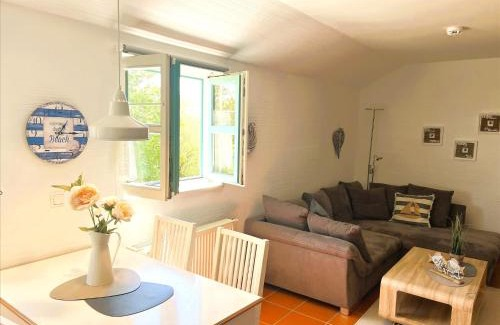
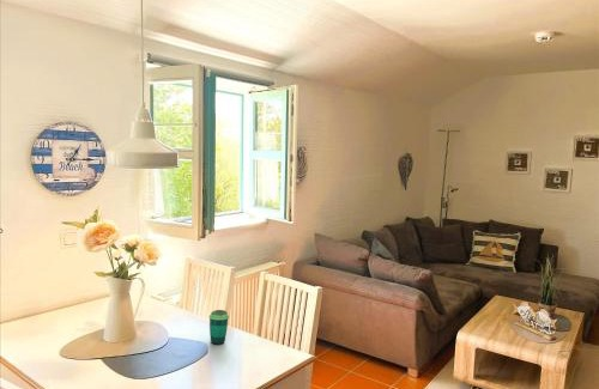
+ cup [208,309,230,346]
